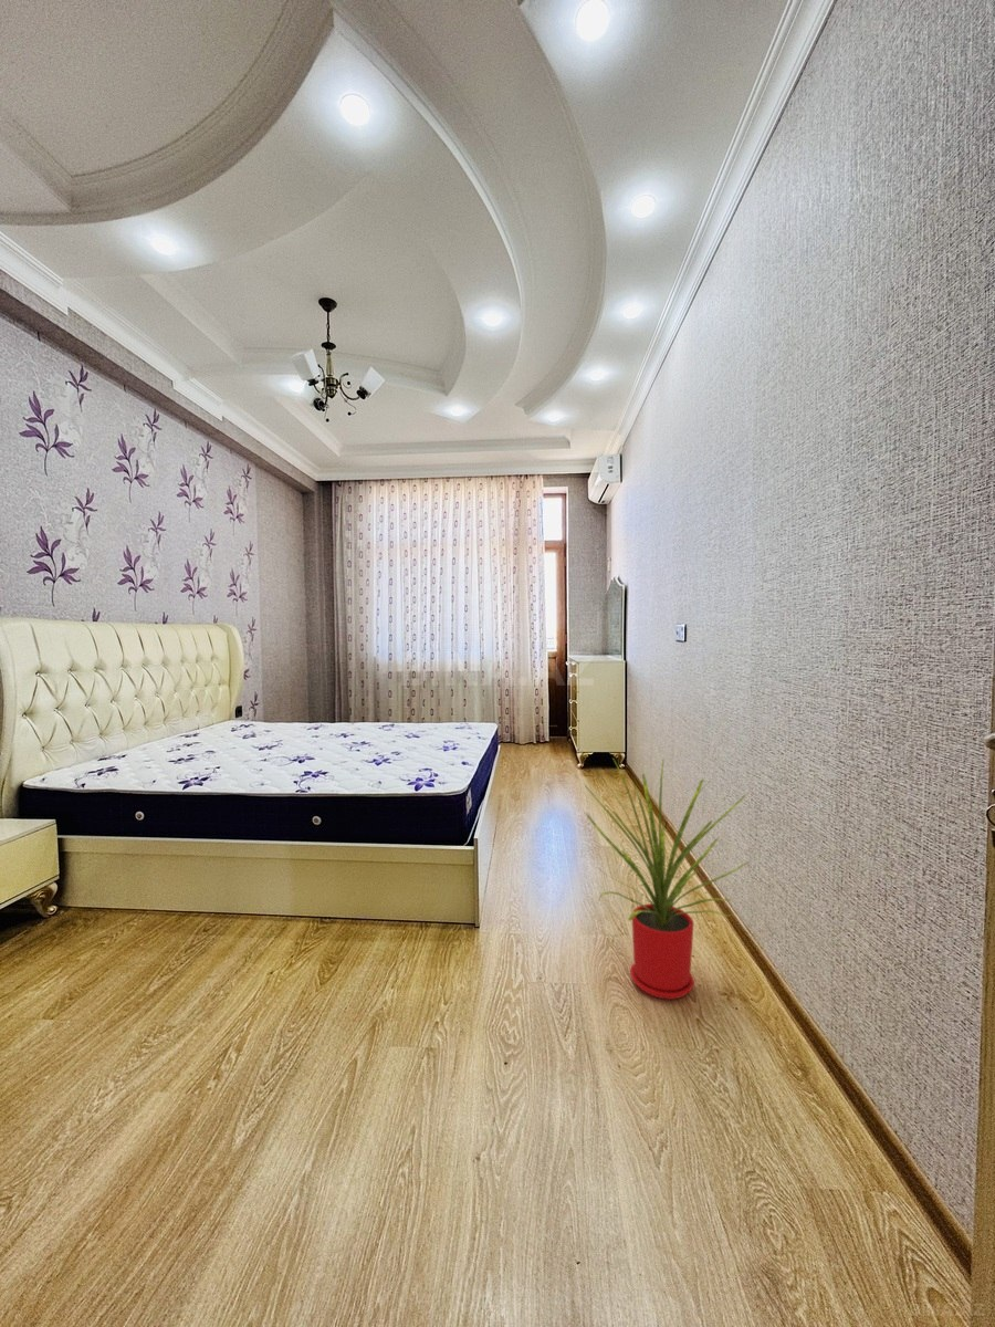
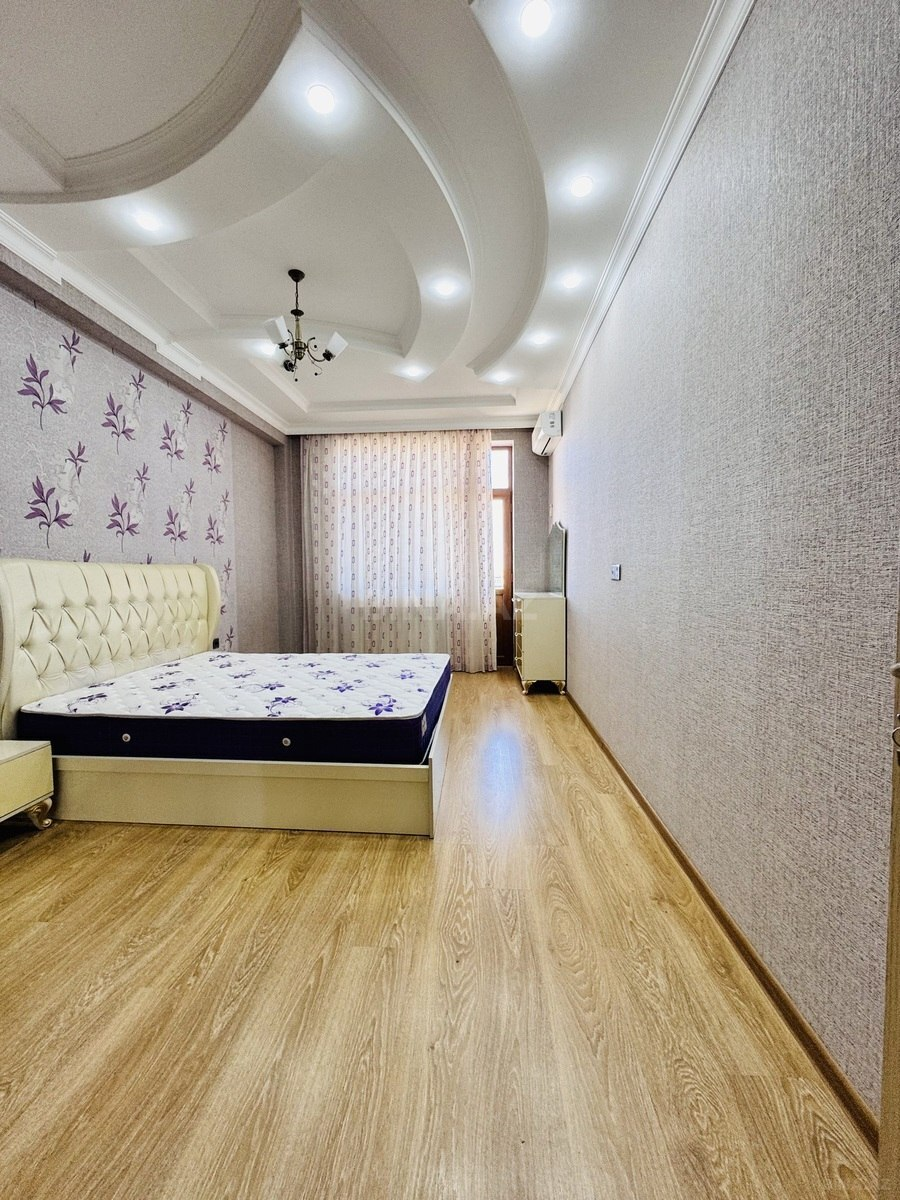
- house plant [583,756,752,1001]
